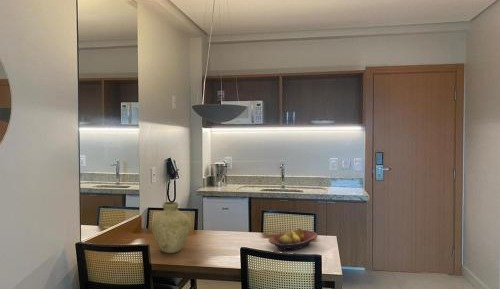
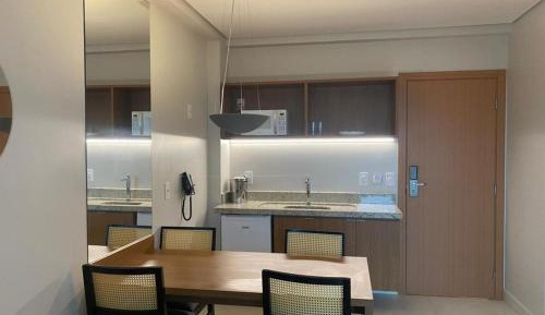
- vase [151,201,192,254]
- fruit bowl [267,227,318,252]
